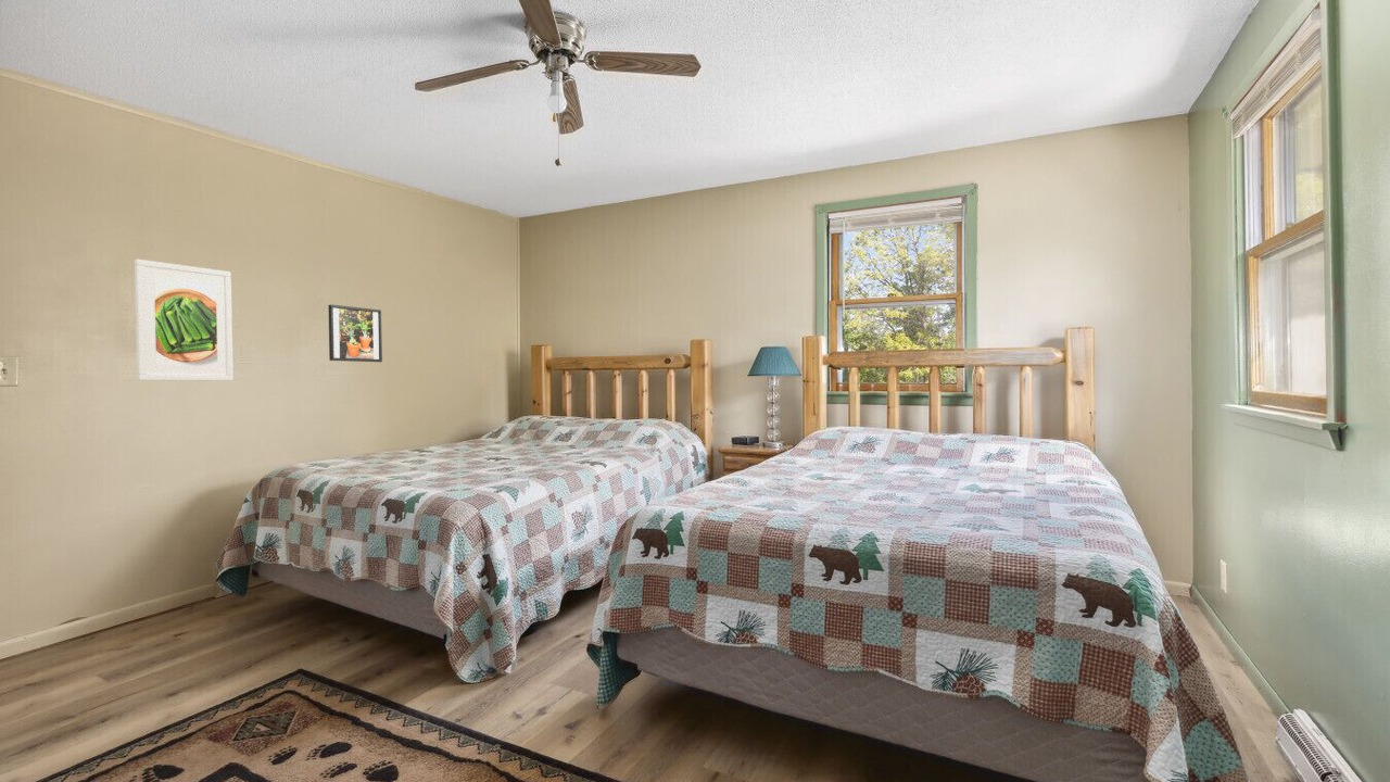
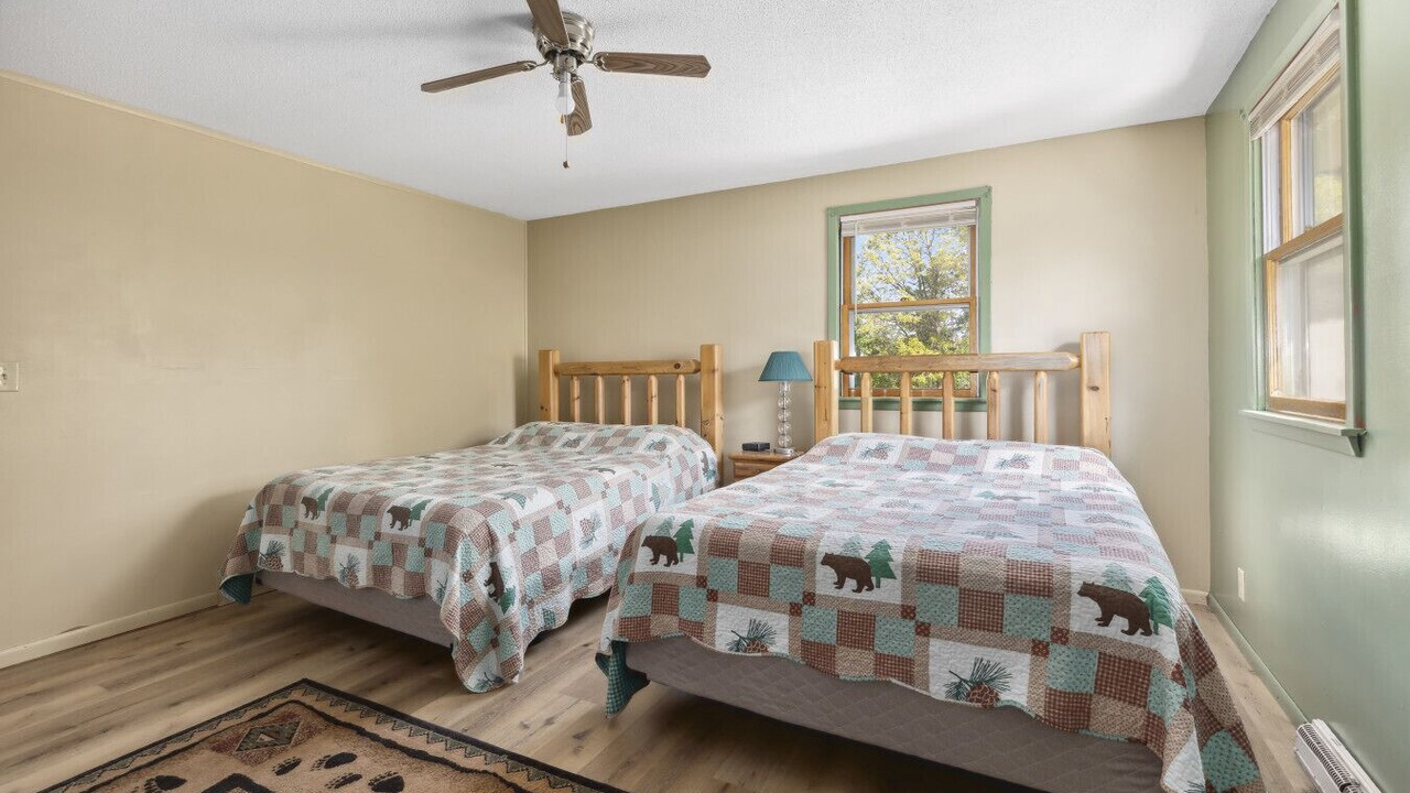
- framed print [134,258,235,381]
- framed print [327,304,383,363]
